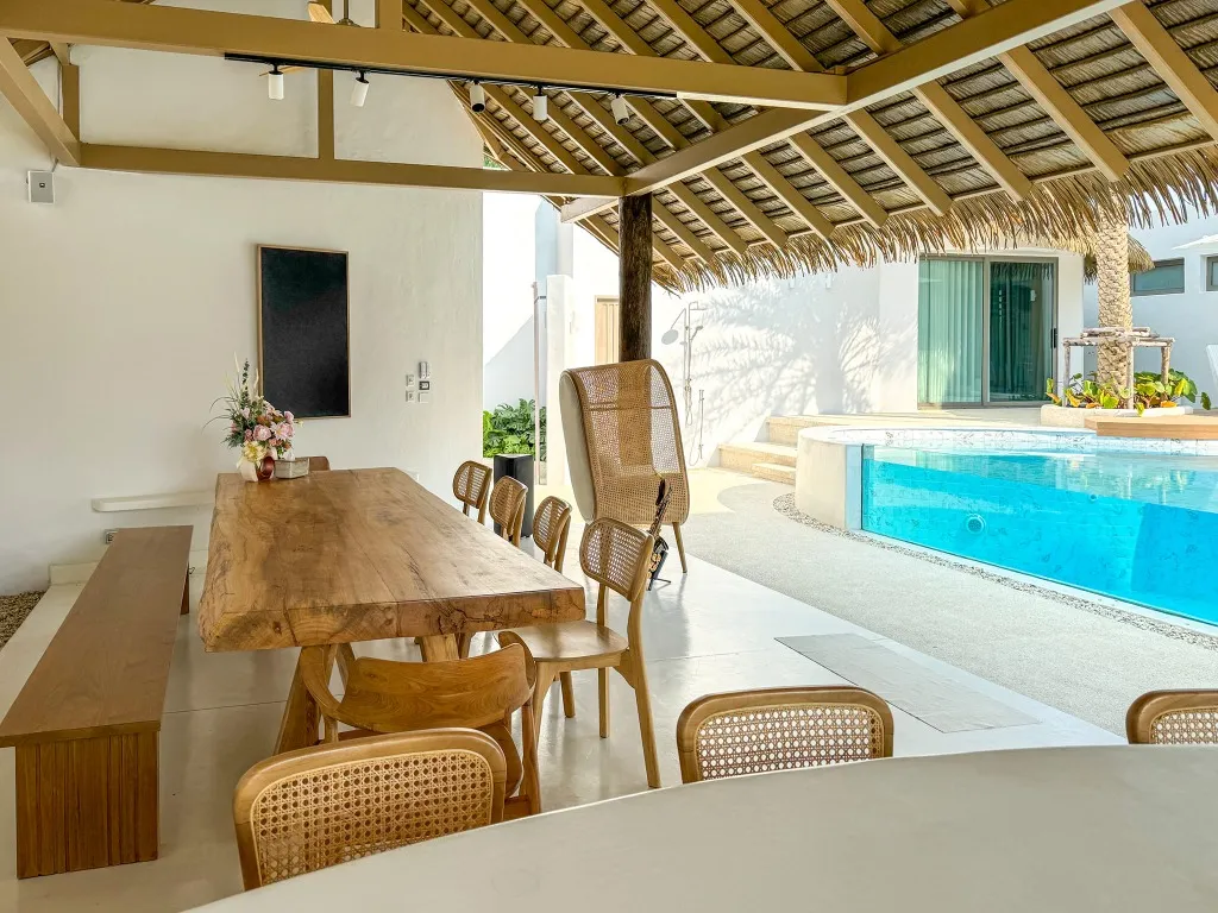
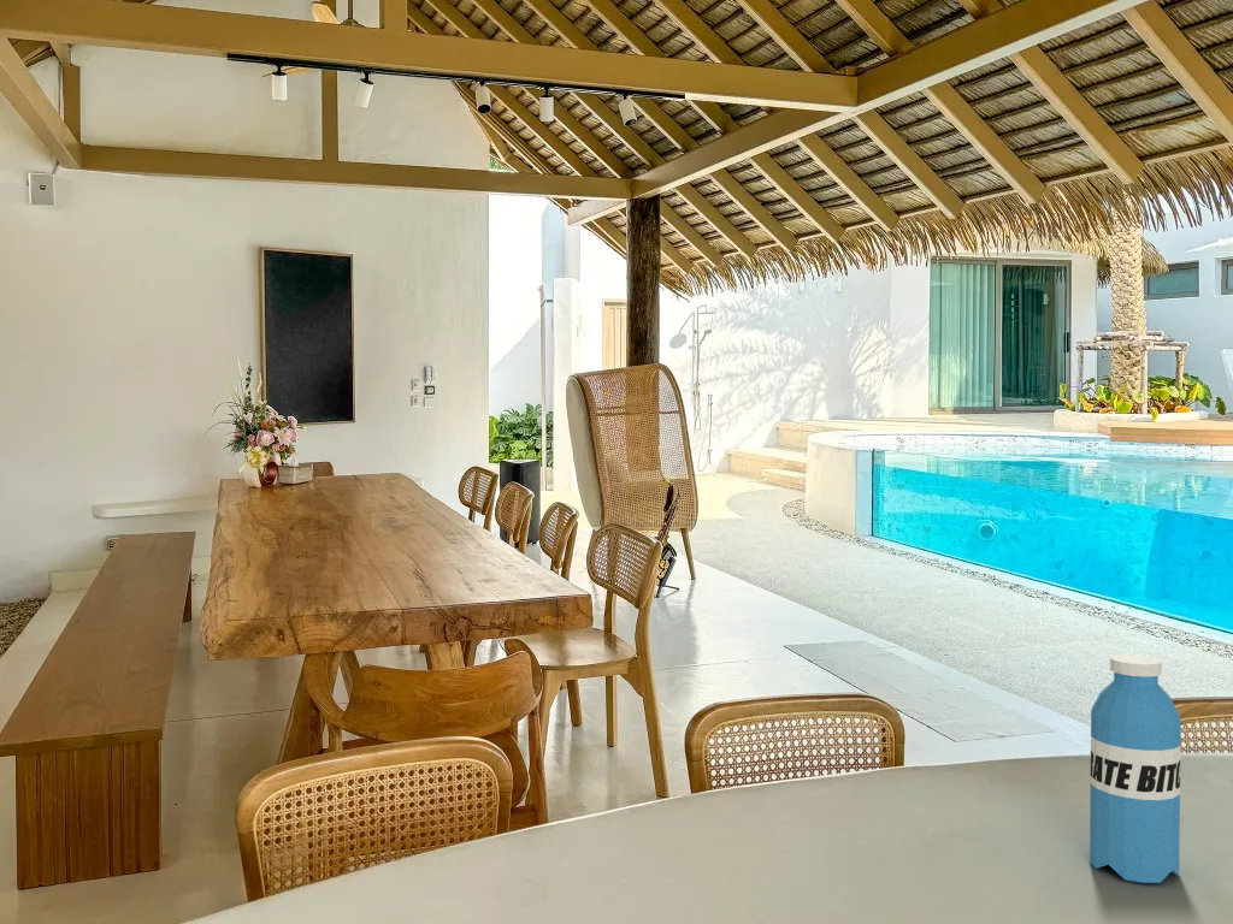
+ water bottle [1089,653,1182,884]
